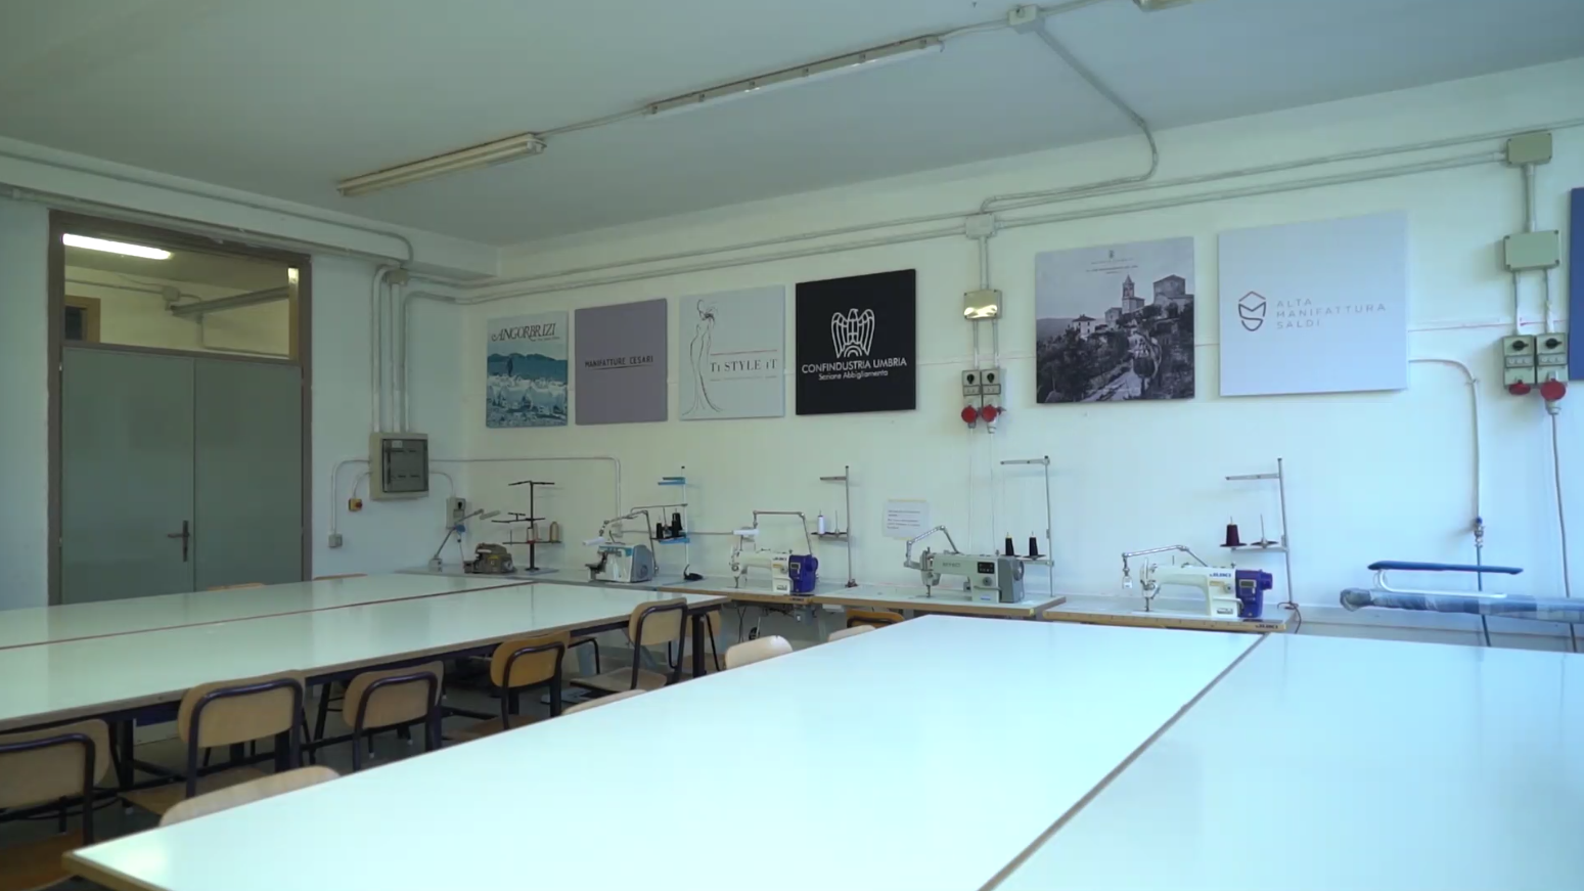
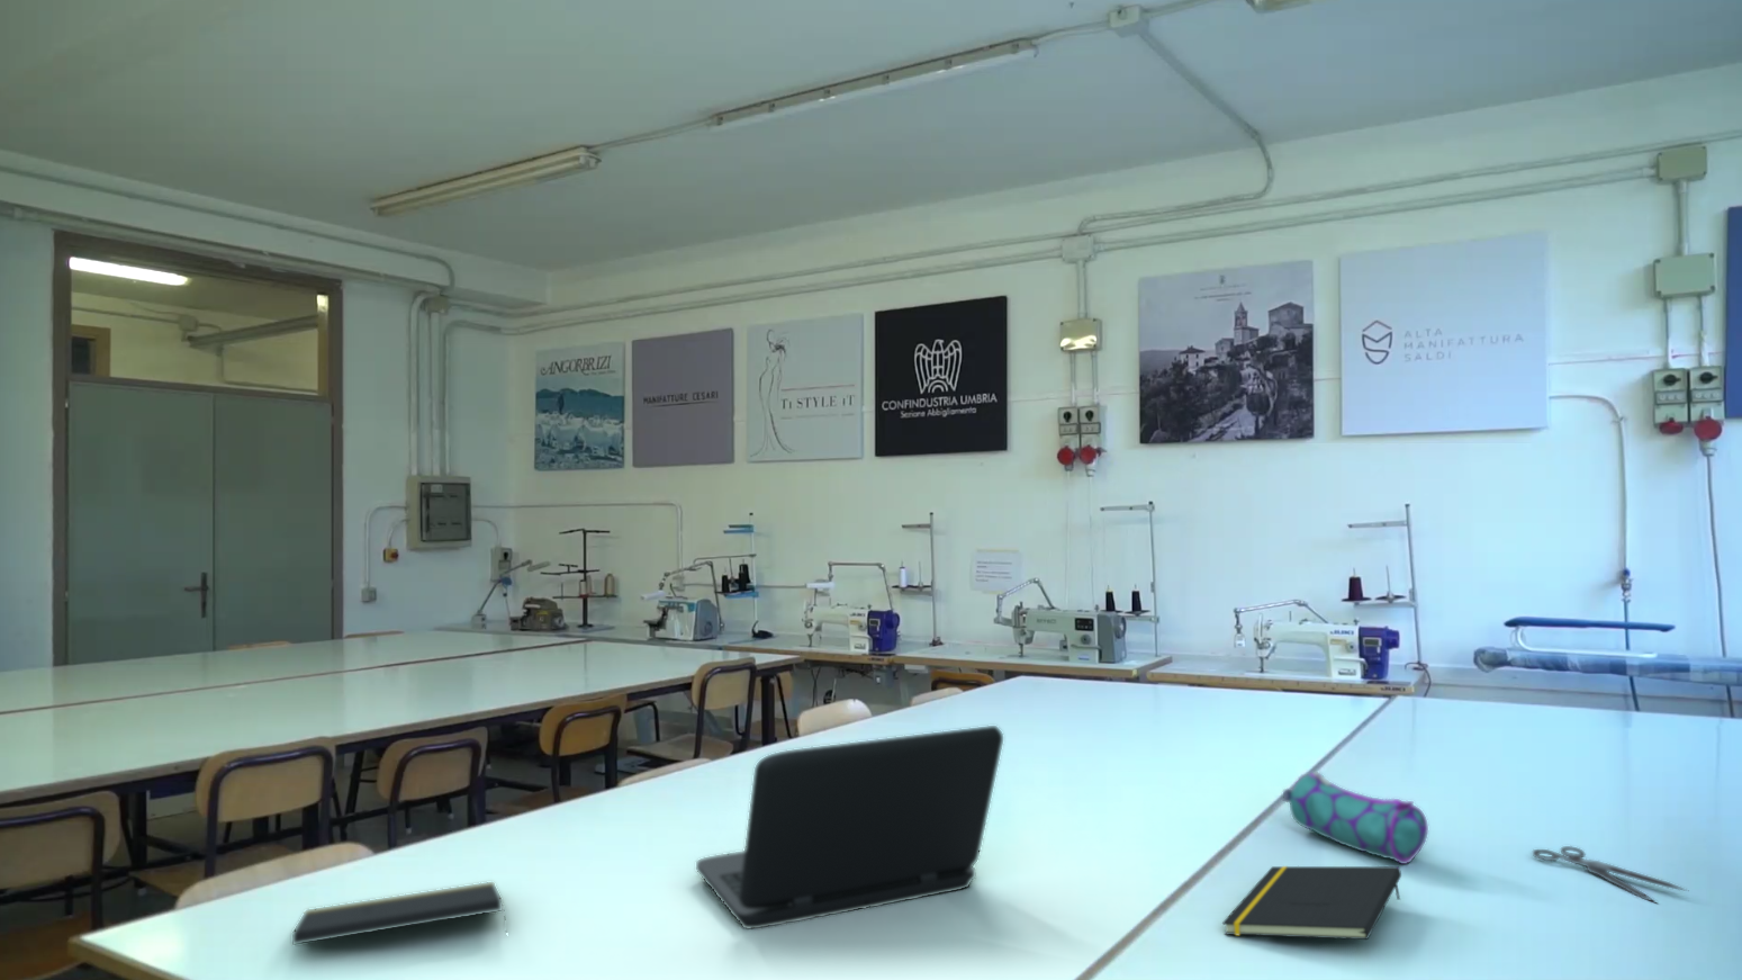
+ pencil case [1281,769,1430,865]
+ laptop [695,725,1004,930]
+ notepad [291,881,507,946]
+ scissors [1531,845,1689,905]
+ notepad [1222,865,1402,941]
